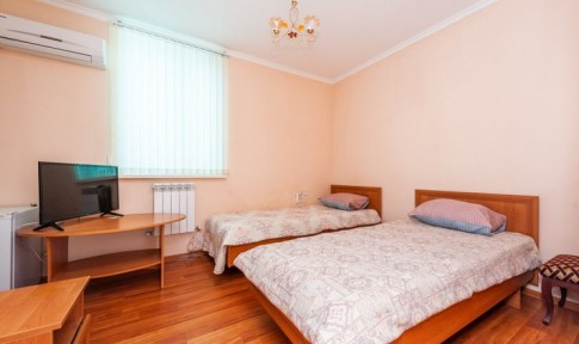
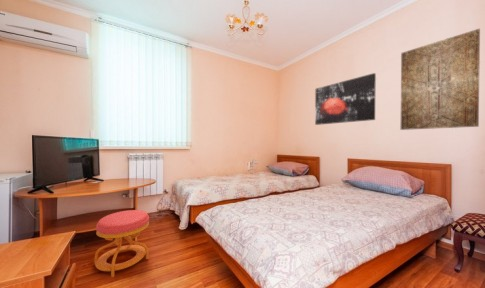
+ stool [94,209,150,278]
+ wall art [400,28,481,131]
+ wall art [314,72,377,126]
